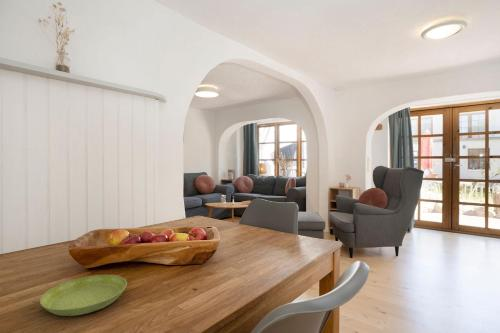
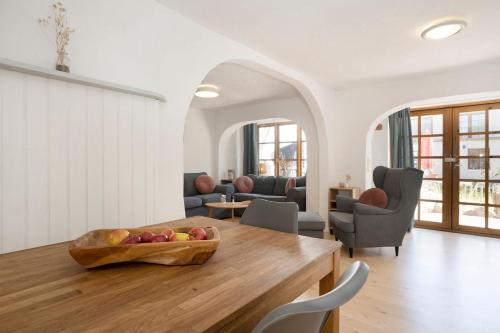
- saucer [39,274,128,317]
